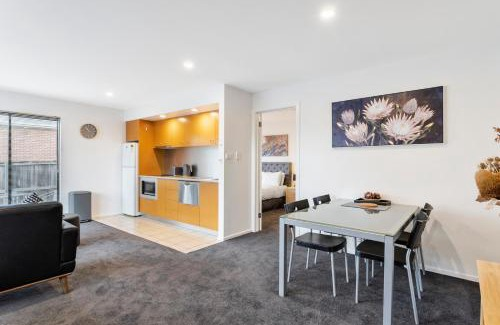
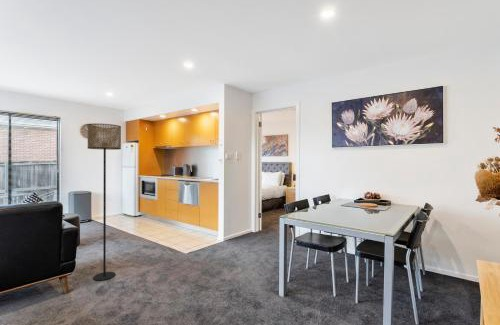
+ floor lamp [87,123,122,282]
